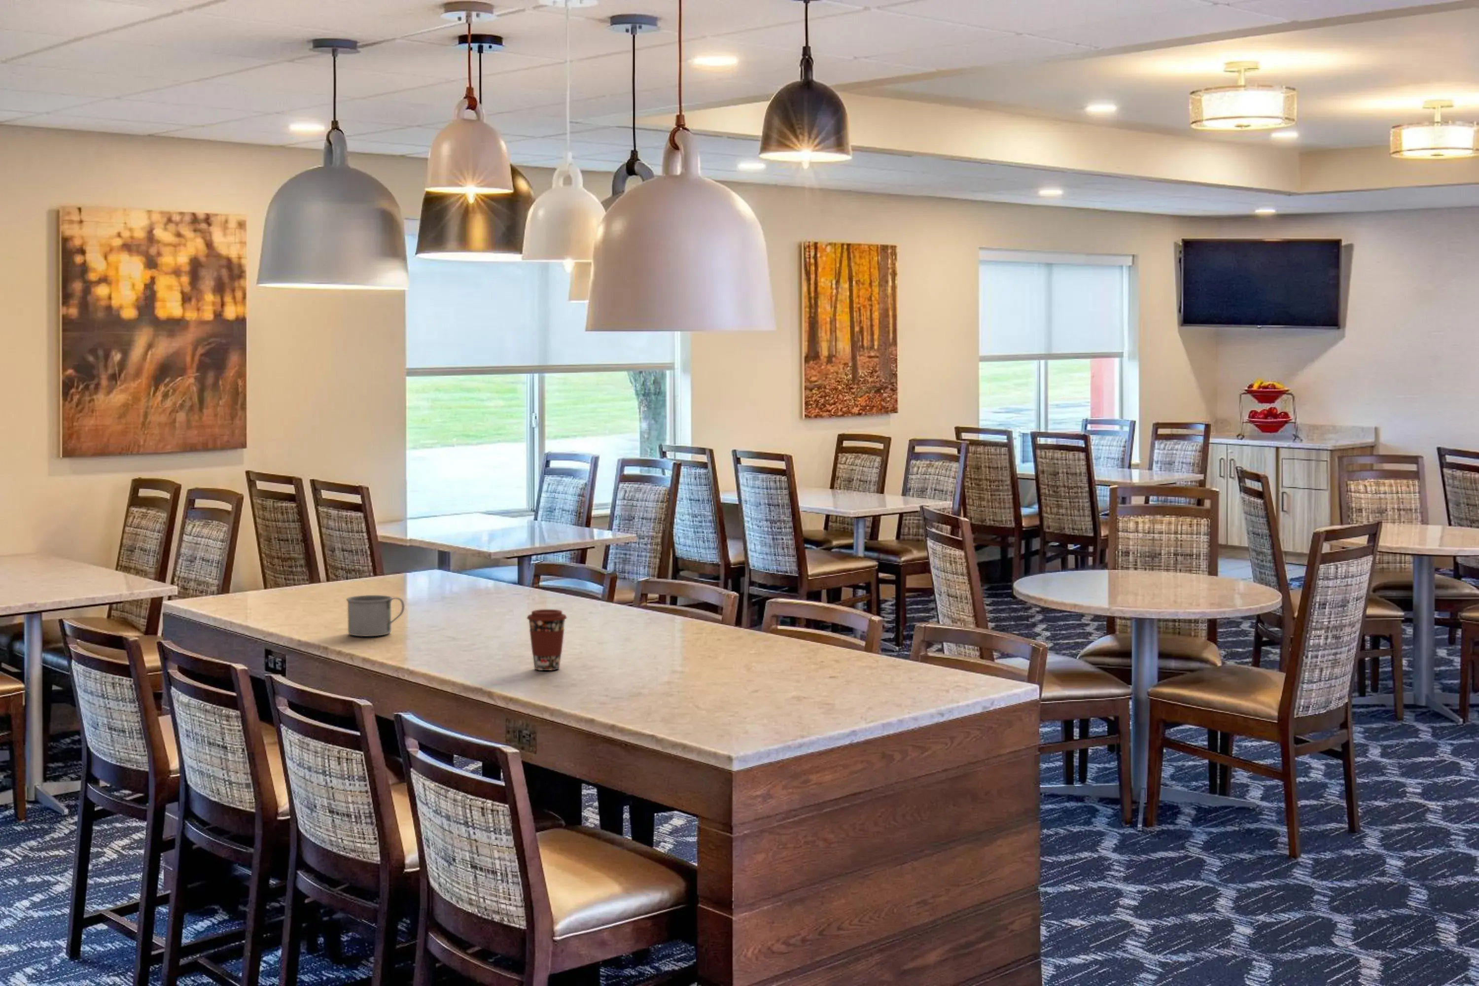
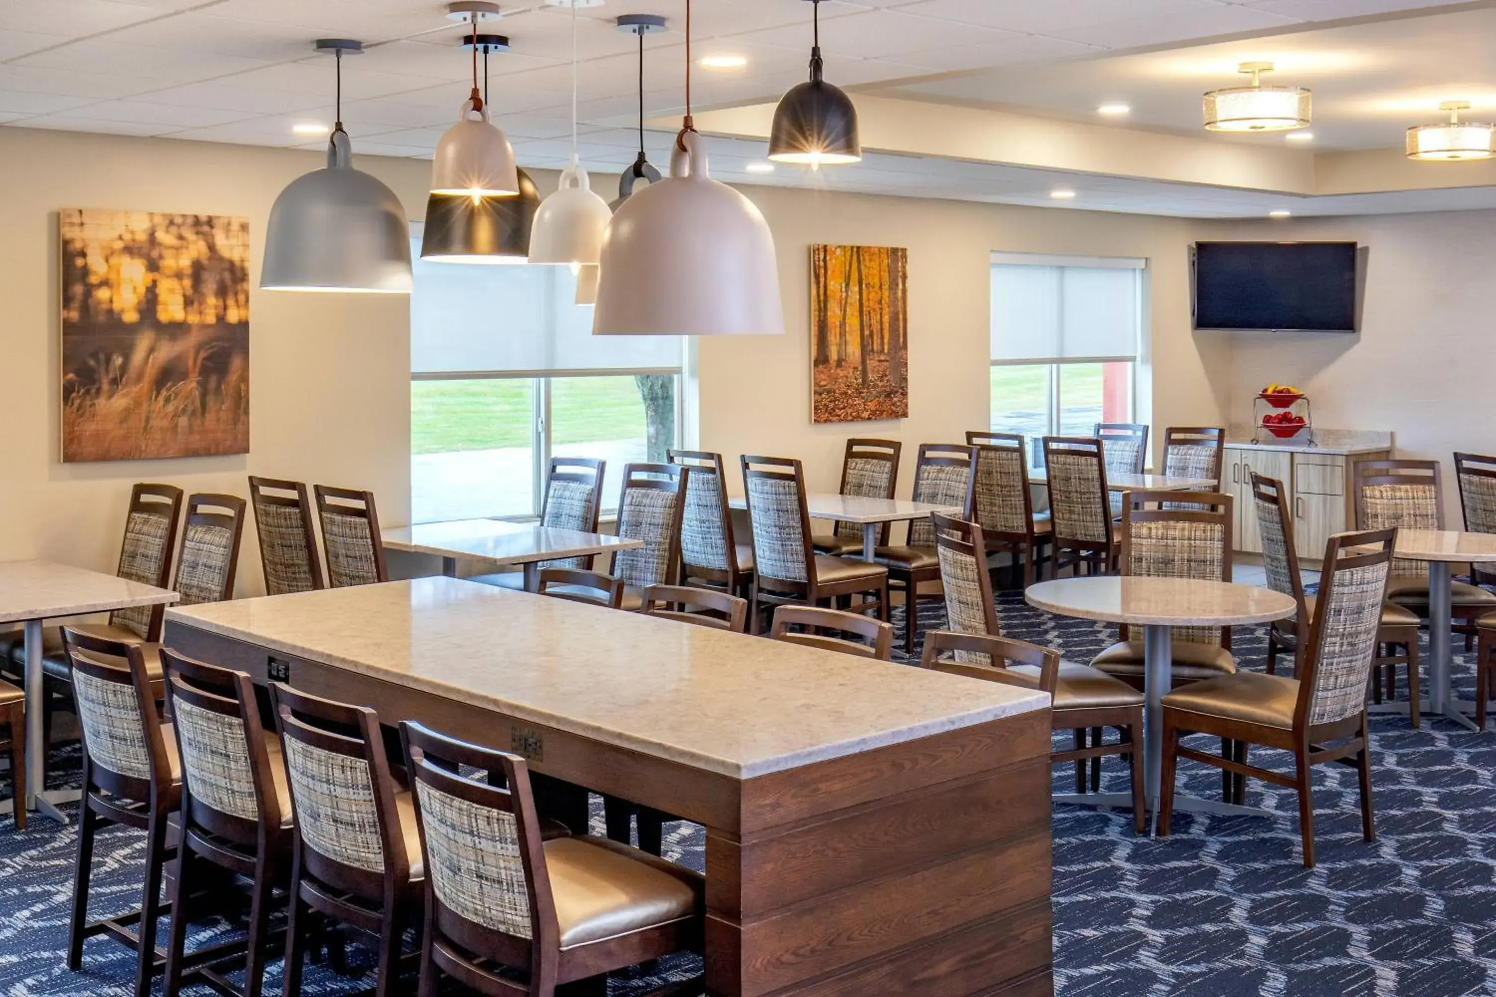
- coffee cup [526,609,568,671]
- mug [346,594,405,637]
